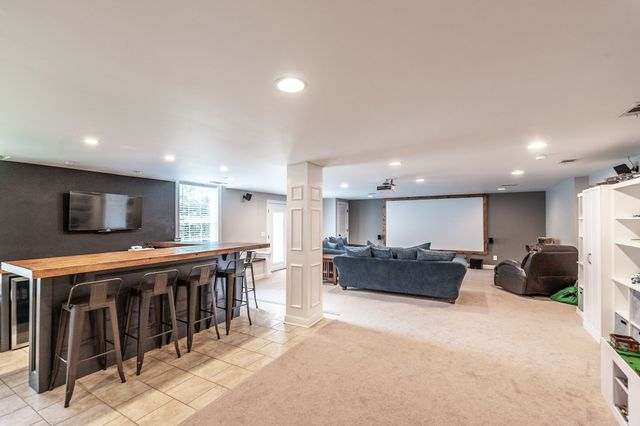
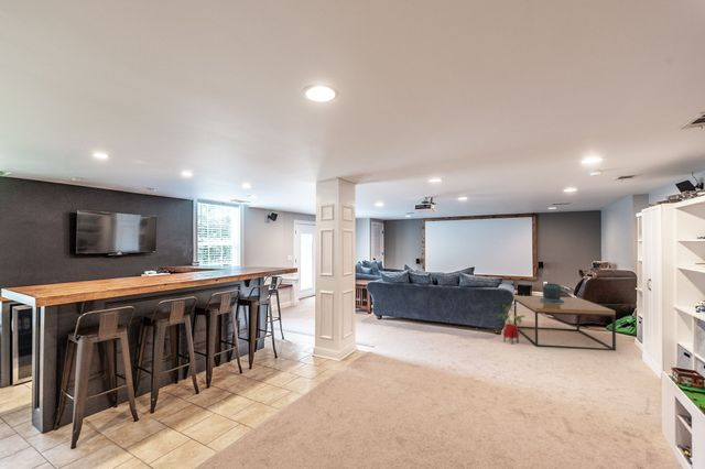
+ coffee table [513,295,617,351]
+ decorative urn [539,283,565,304]
+ house plant [497,303,527,346]
